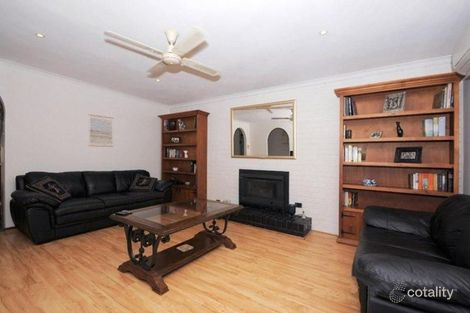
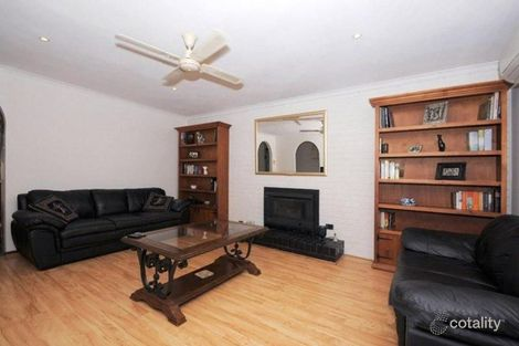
- wall art [88,113,114,148]
